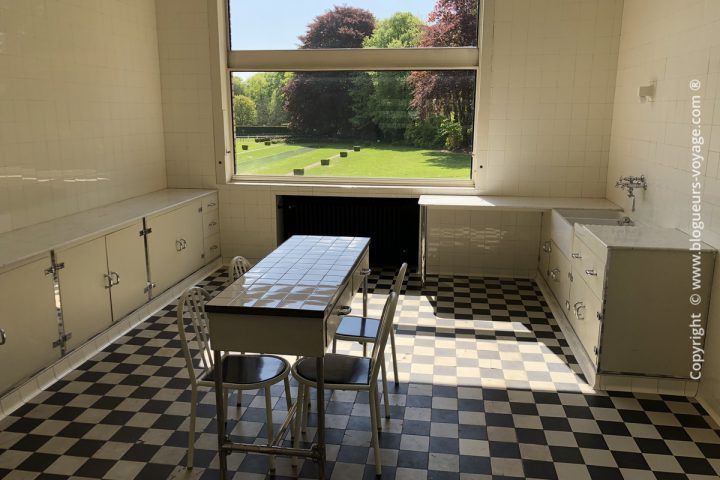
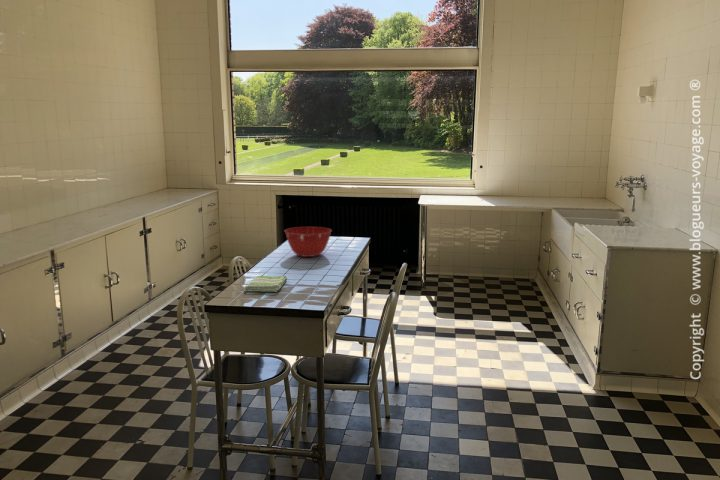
+ mixing bowl [284,226,333,258]
+ dish towel [243,275,288,293]
